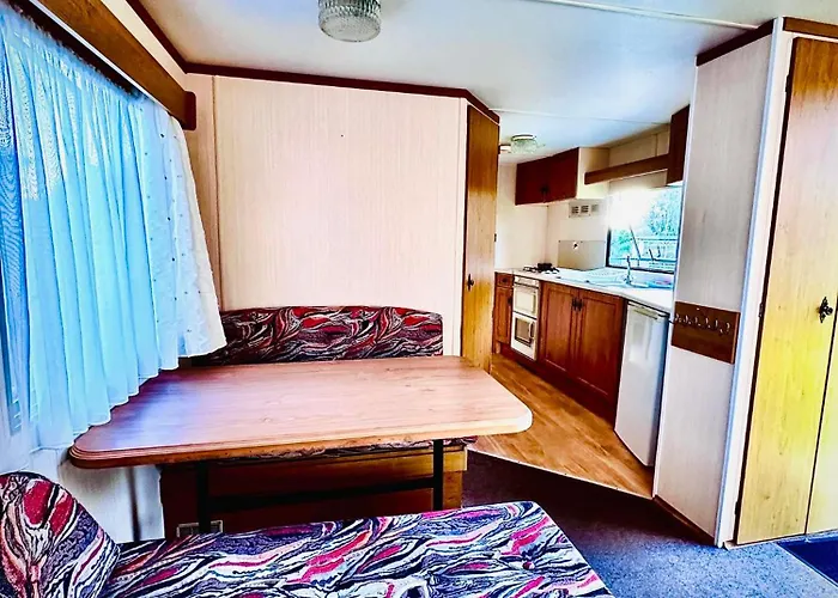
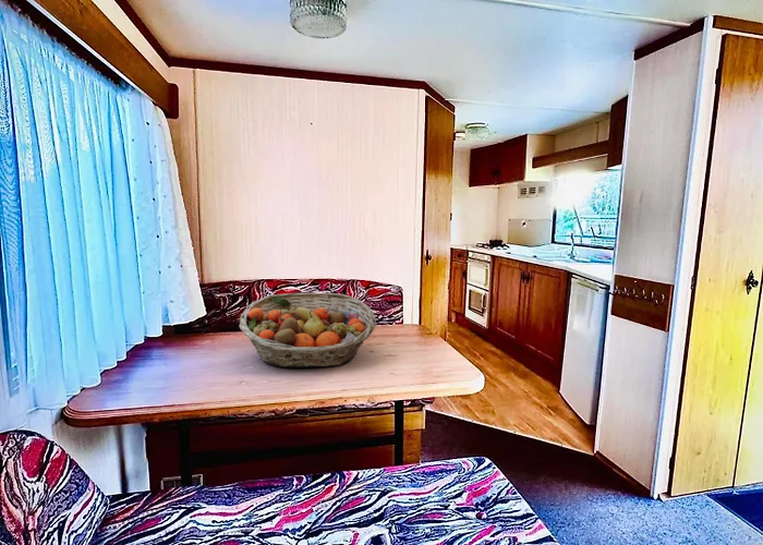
+ fruit basket [239,291,377,368]
